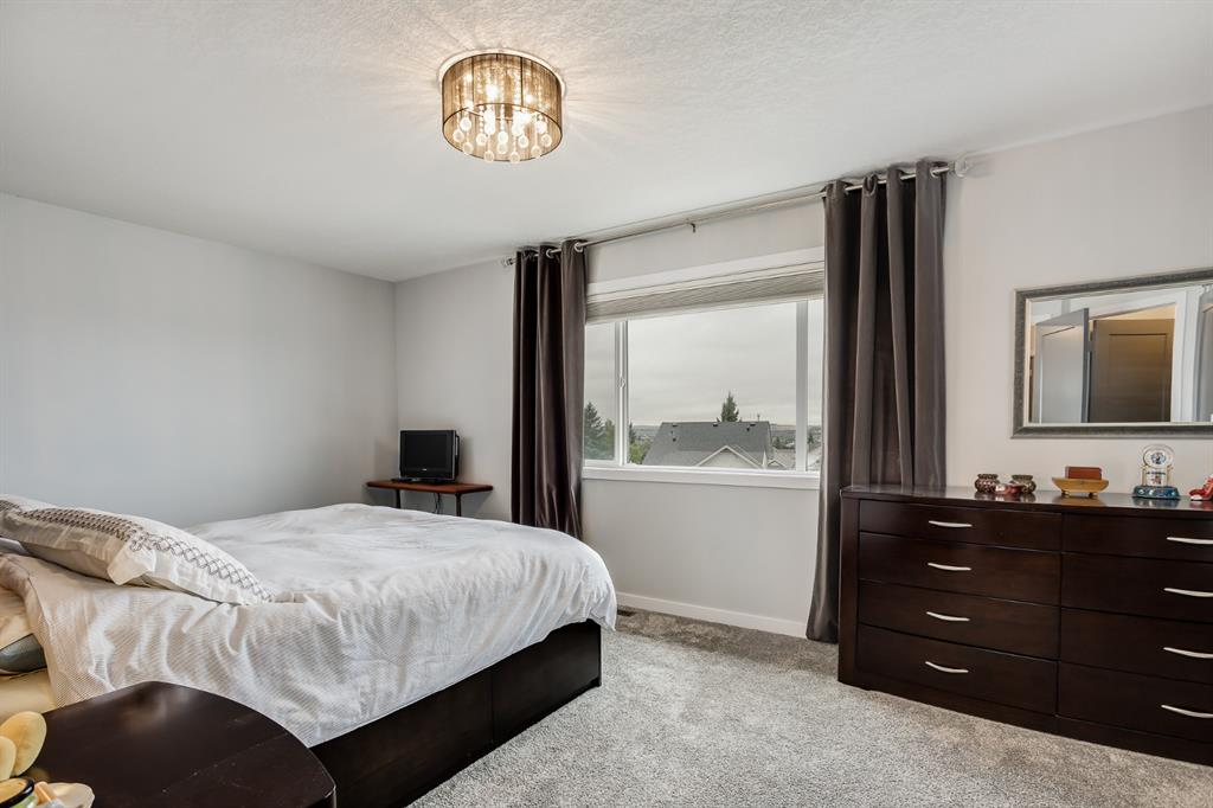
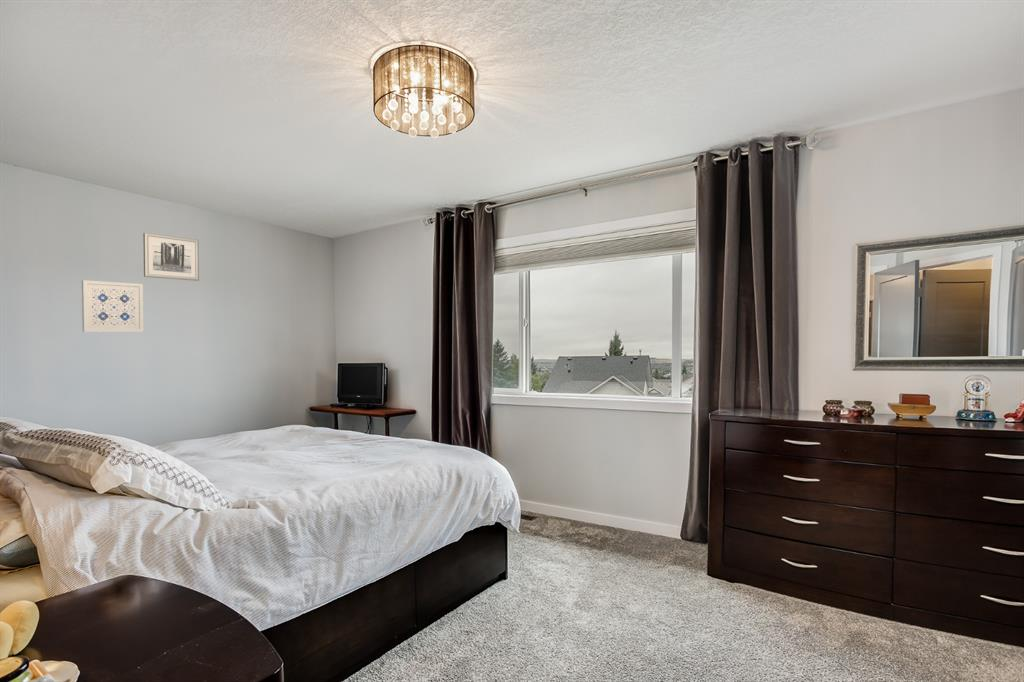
+ wall art [142,232,200,282]
+ wall art [81,279,144,333]
